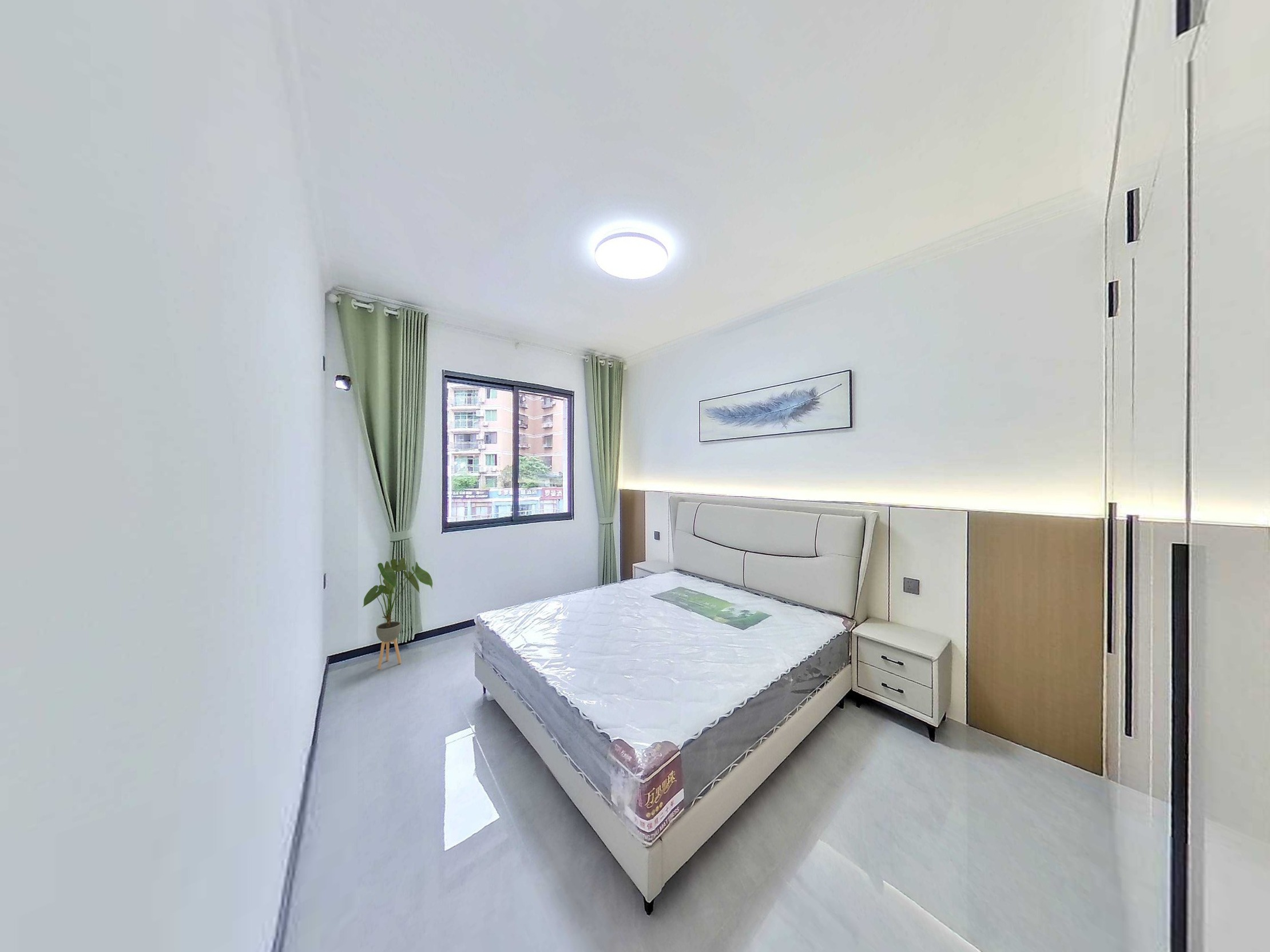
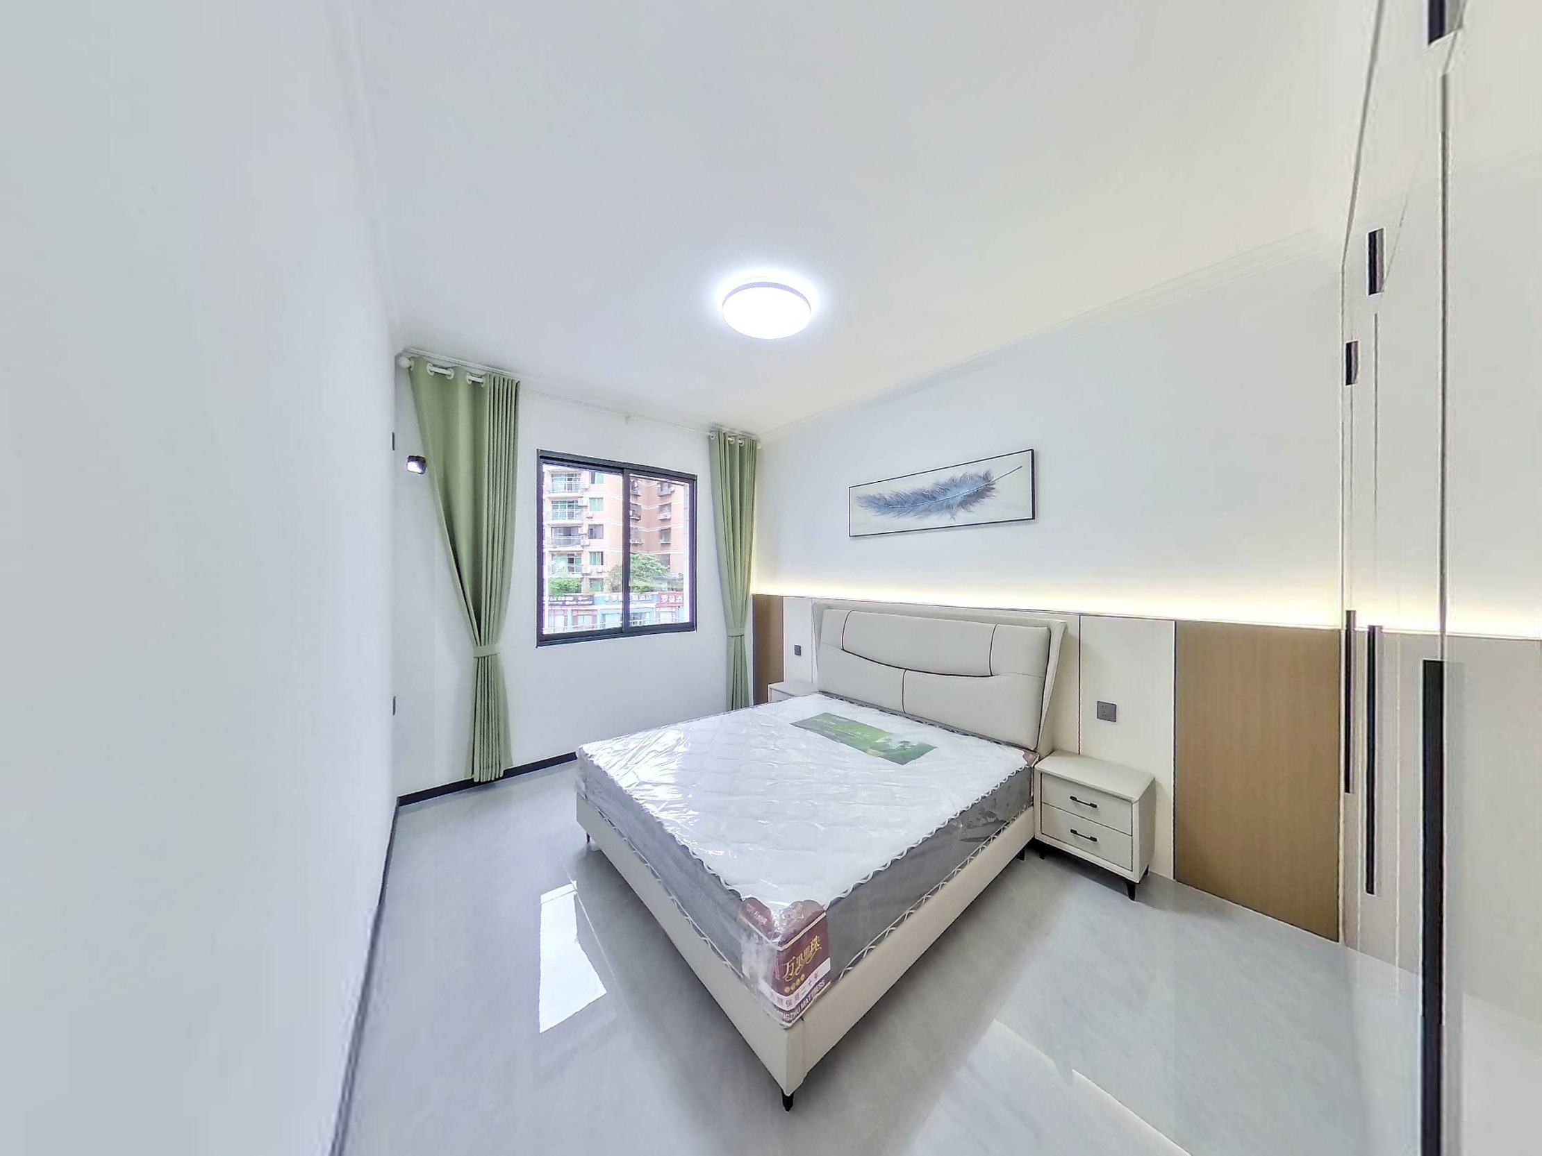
- house plant [362,557,433,670]
